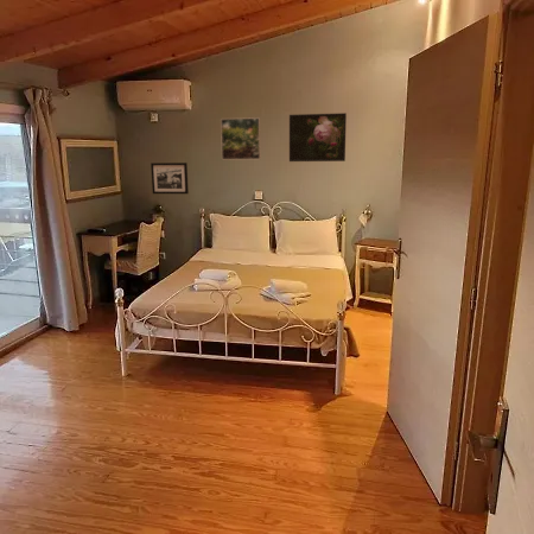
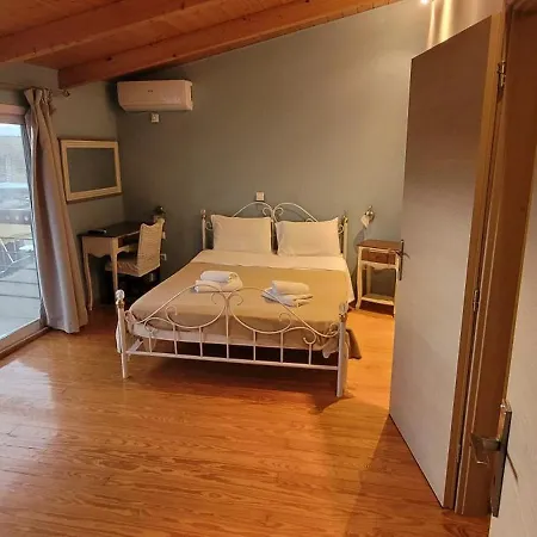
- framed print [220,116,262,160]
- picture frame [150,161,190,195]
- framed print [288,112,348,163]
